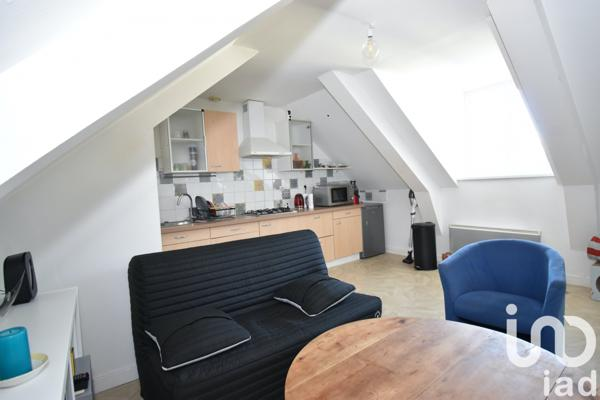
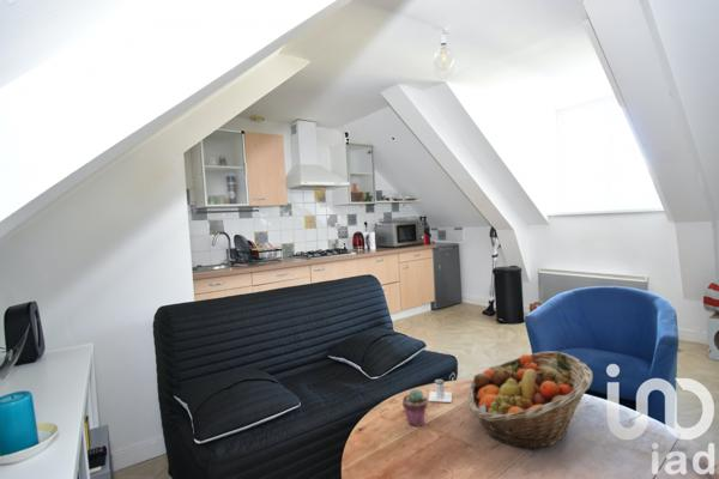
+ potted succulent [401,388,429,428]
+ salt shaker [428,378,453,404]
+ fruit basket [467,350,594,451]
